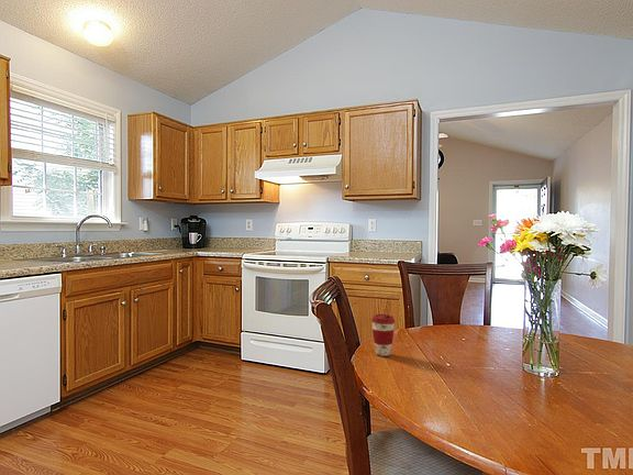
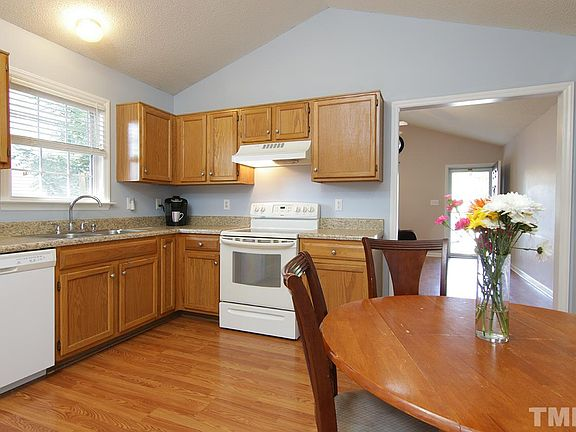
- coffee cup [370,313,397,357]
